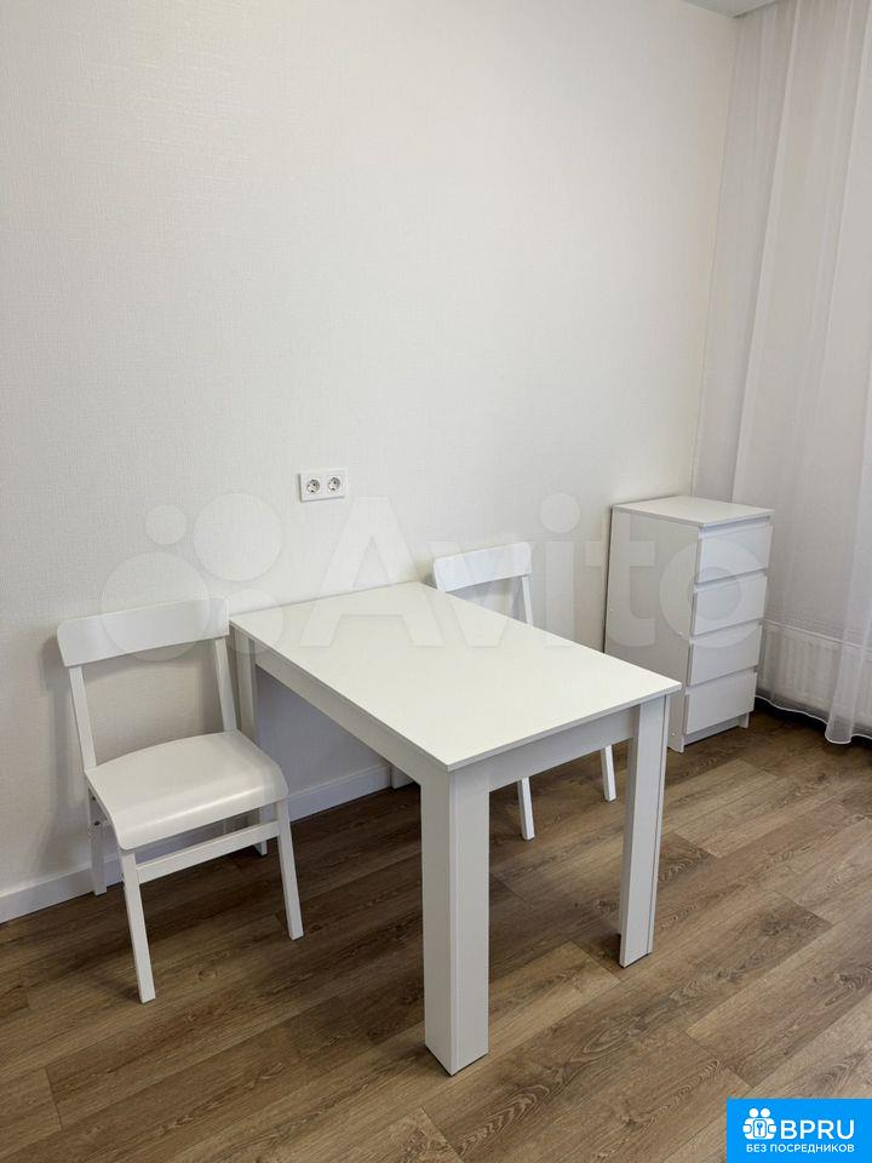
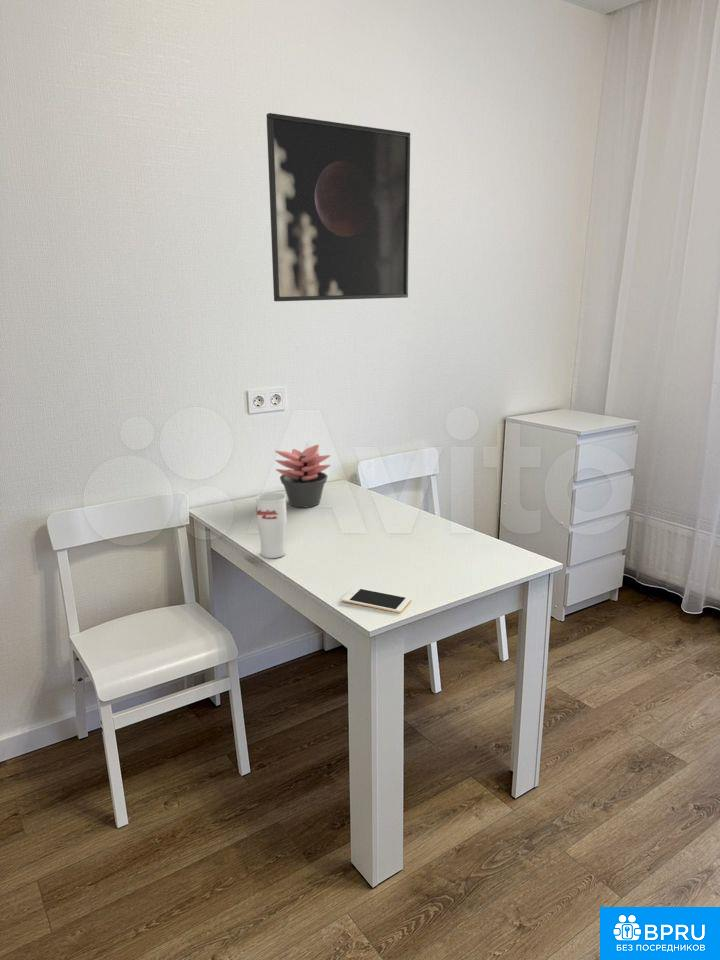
+ cell phone [341,586,412,614]
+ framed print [266,112,411,302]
+ cup [255,491,287,559]
+ succulent plant [274,444,332,509]
